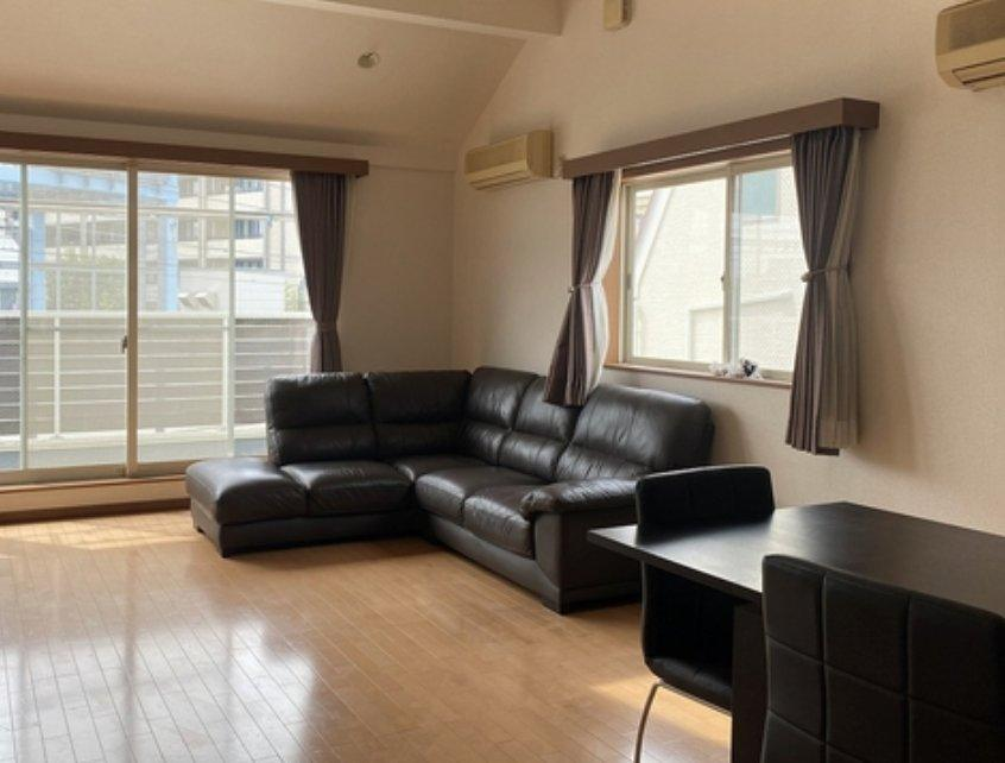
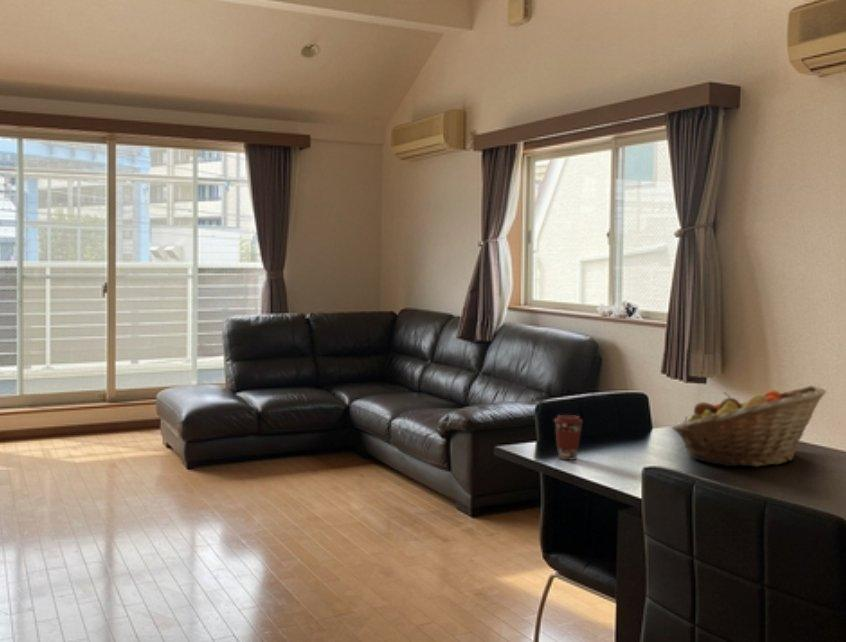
+ fruit basket [672,385,827,468]
+ coffee cup [553,414,584,461]
